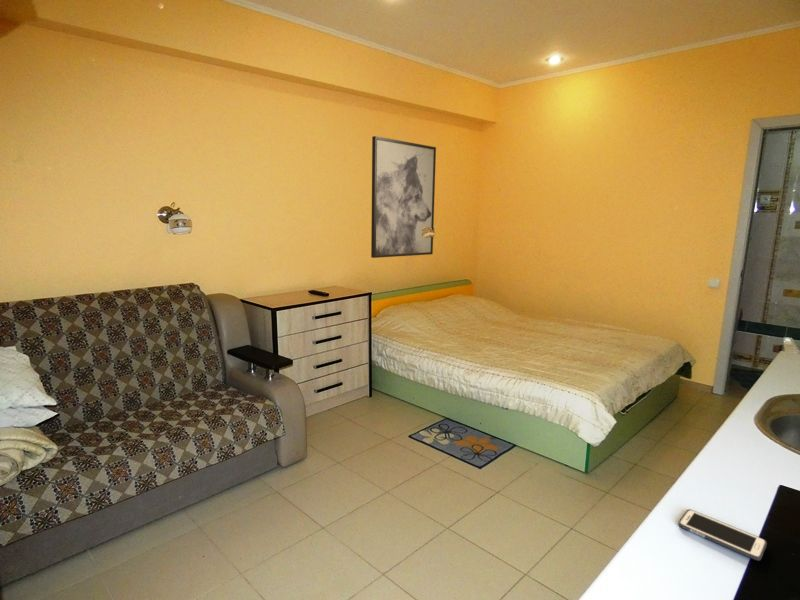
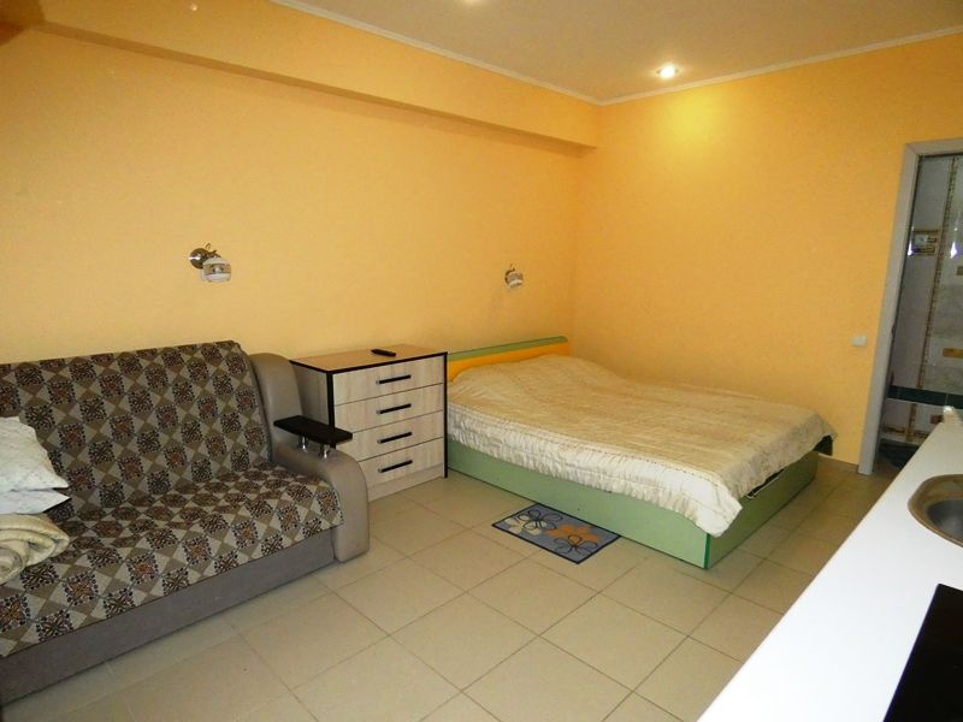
- wall art [370,135,437,259]
- cell phone [677,508,768,562]
